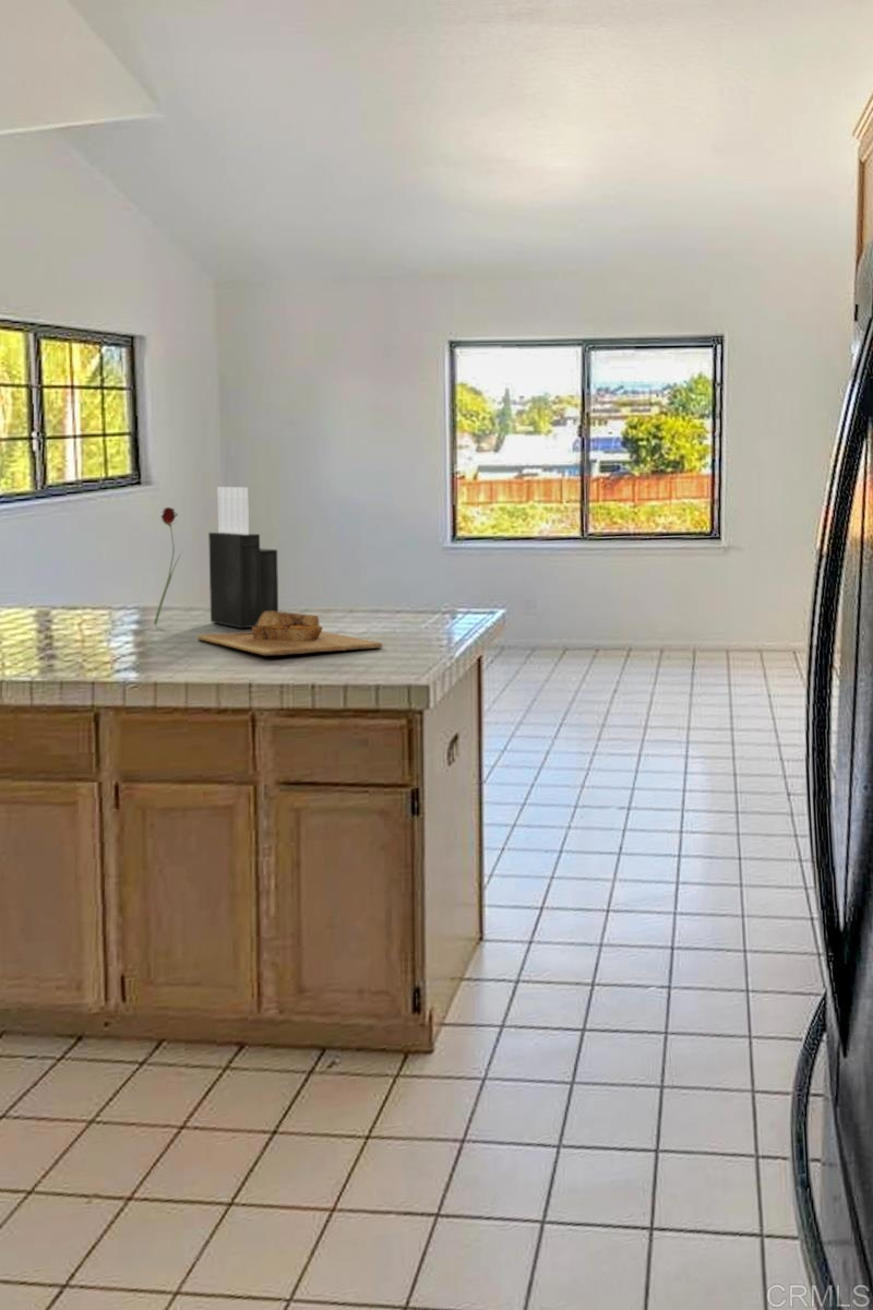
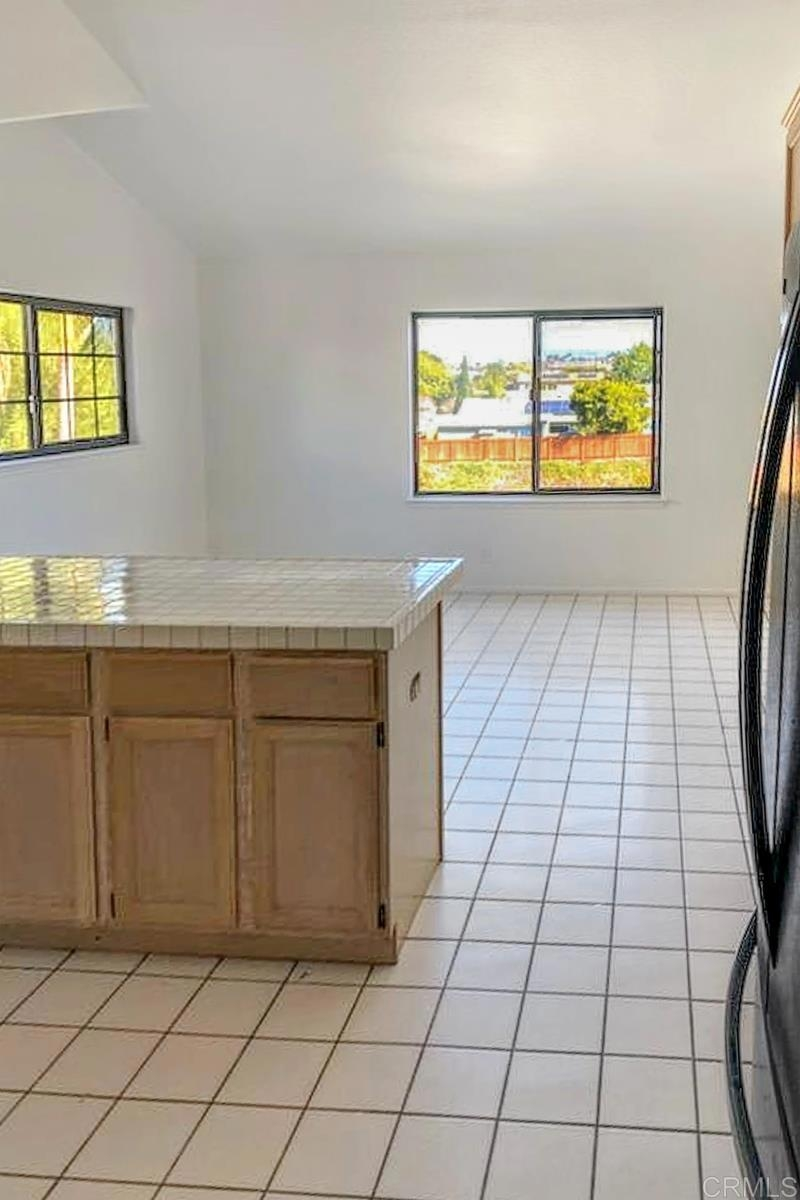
- flower [153,507,183,626]
- cutting board [196,611,383,656]
- knife block [207,486,279,629]
